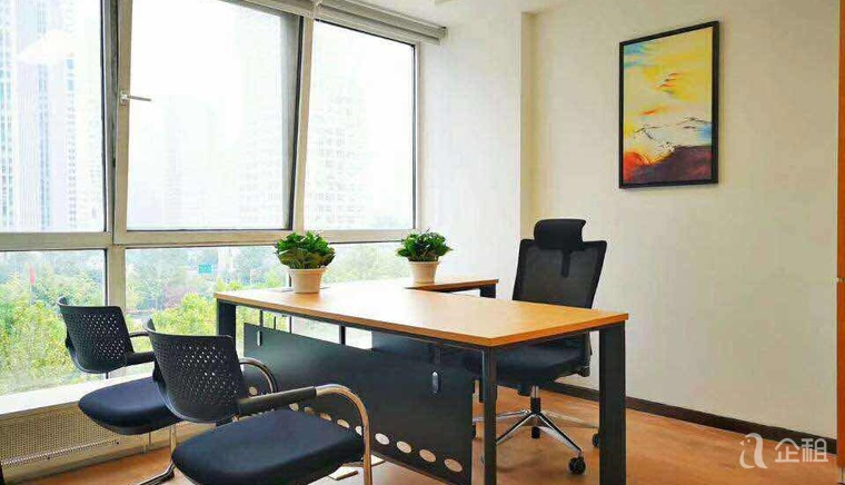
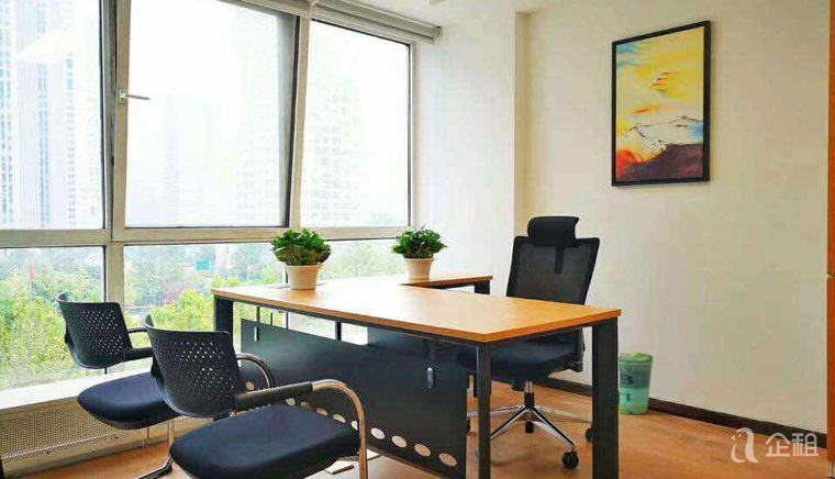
+ trash can [617,352,655,415]
